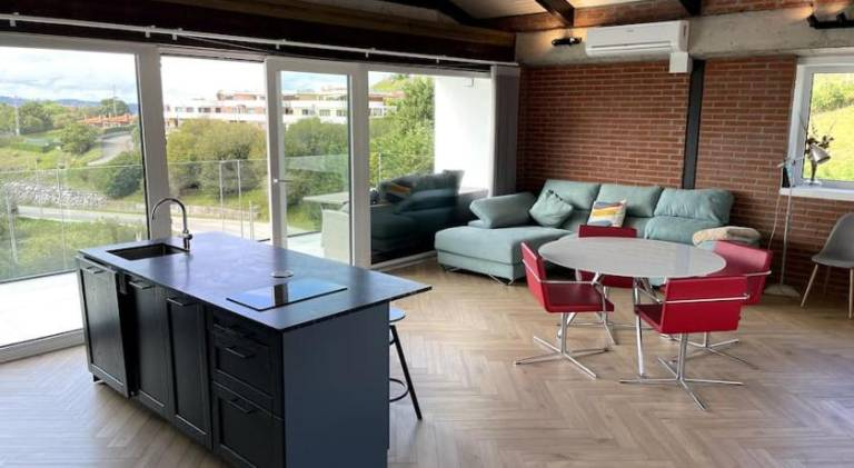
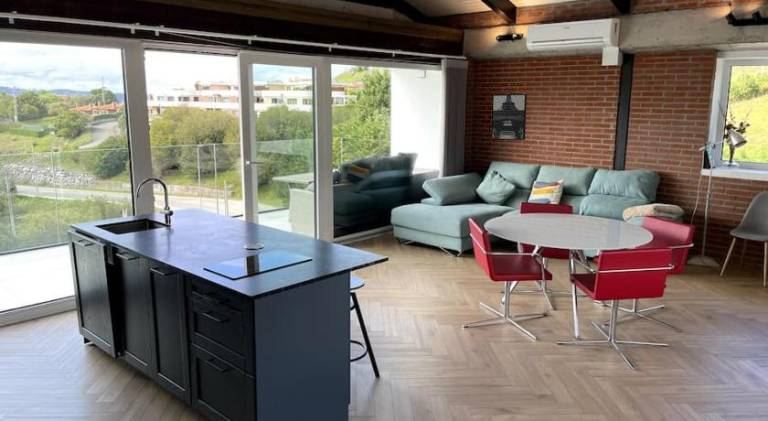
+ wall art [490,93,528,141]
